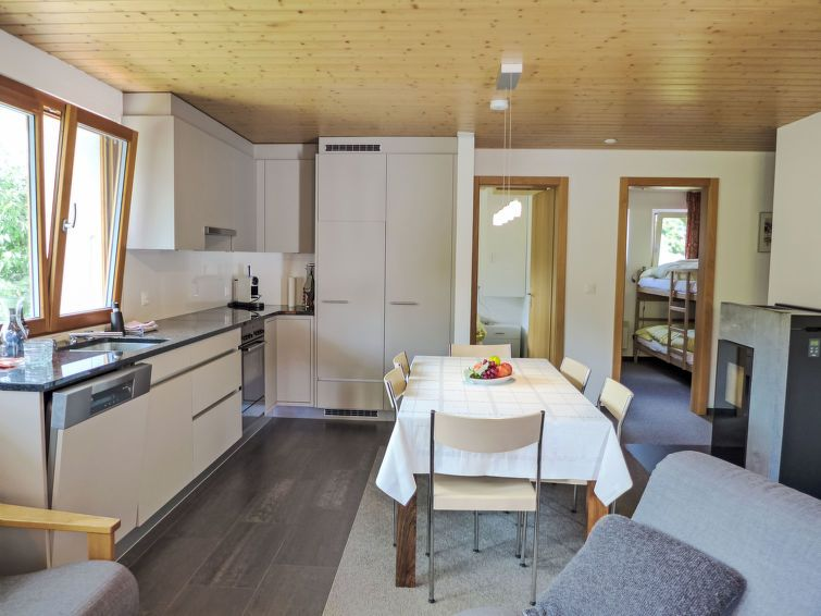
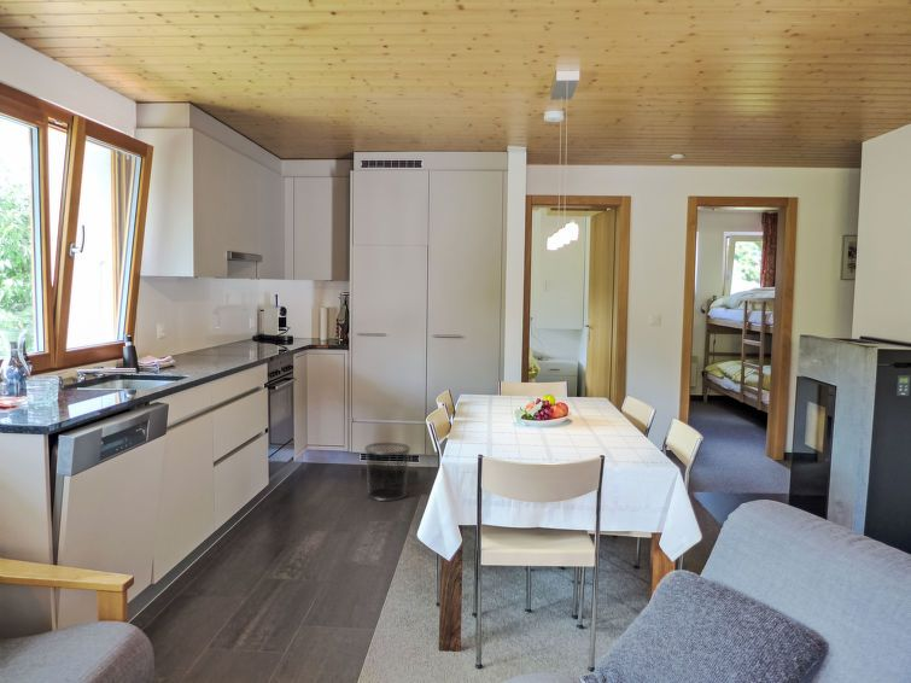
+ waste bin [363,442,411,502]
